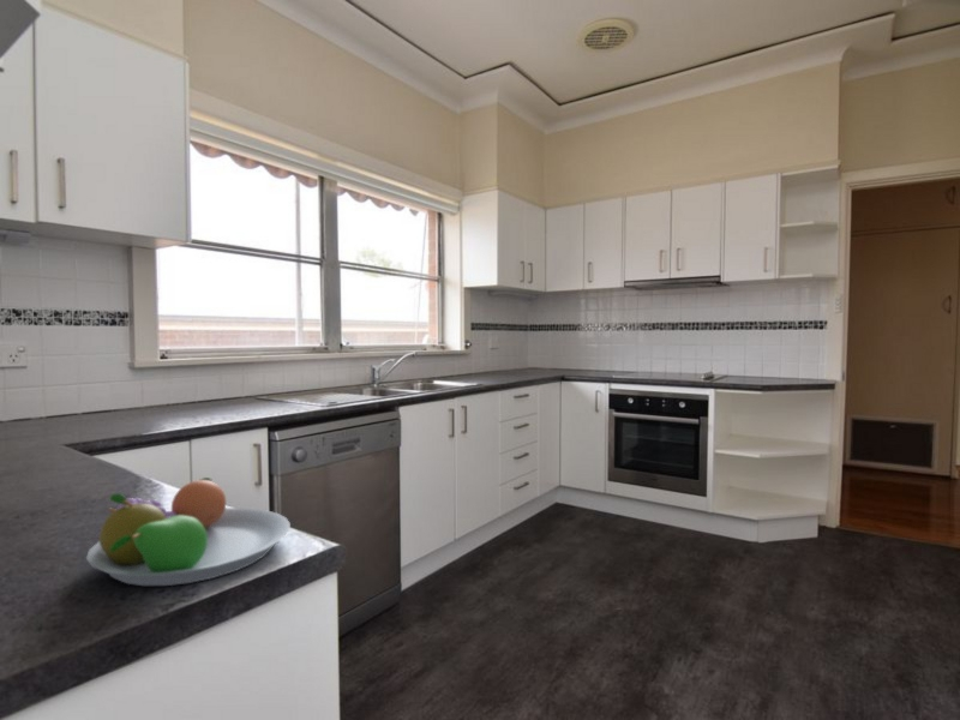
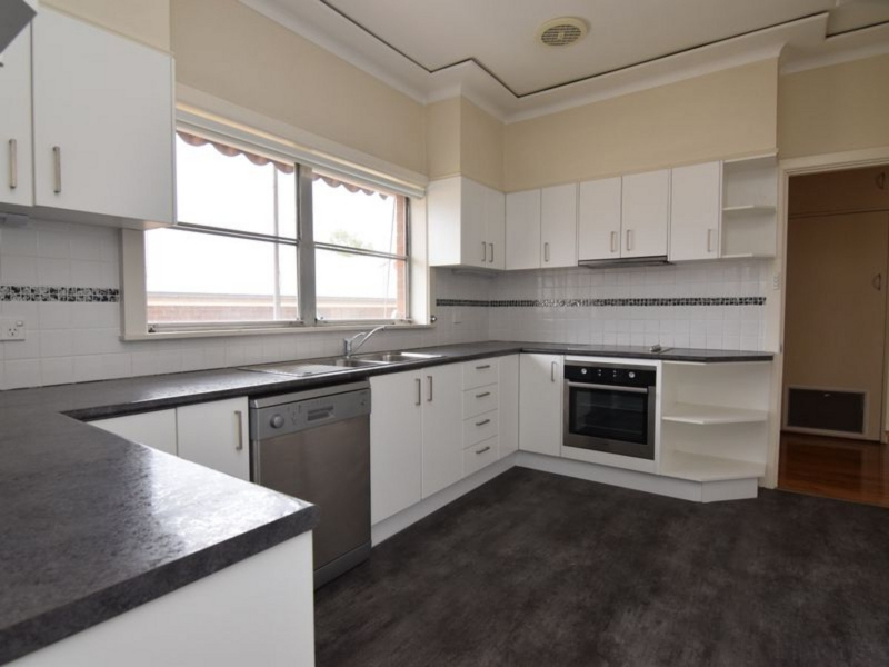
- fruit bowl [85,476,292,587]
